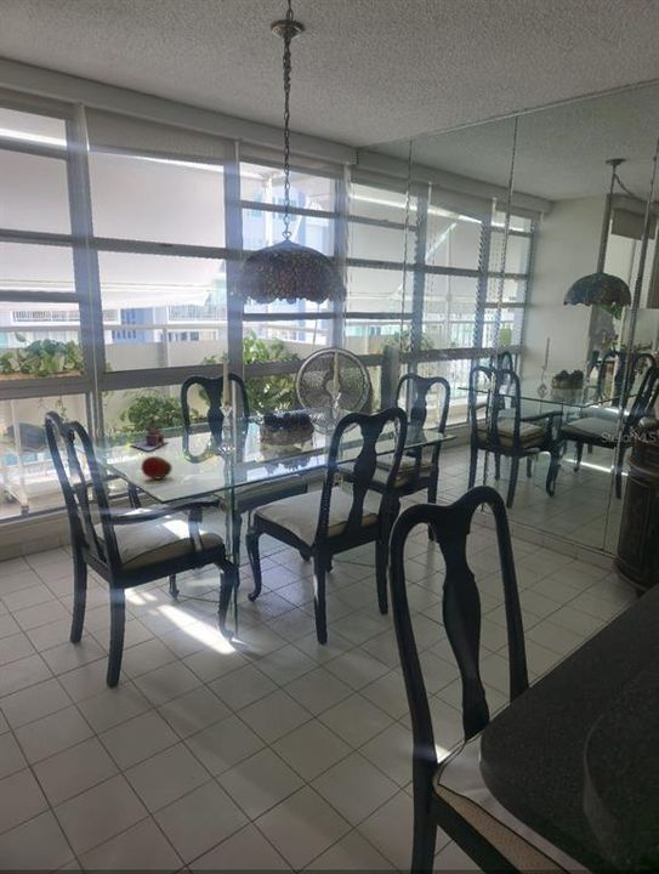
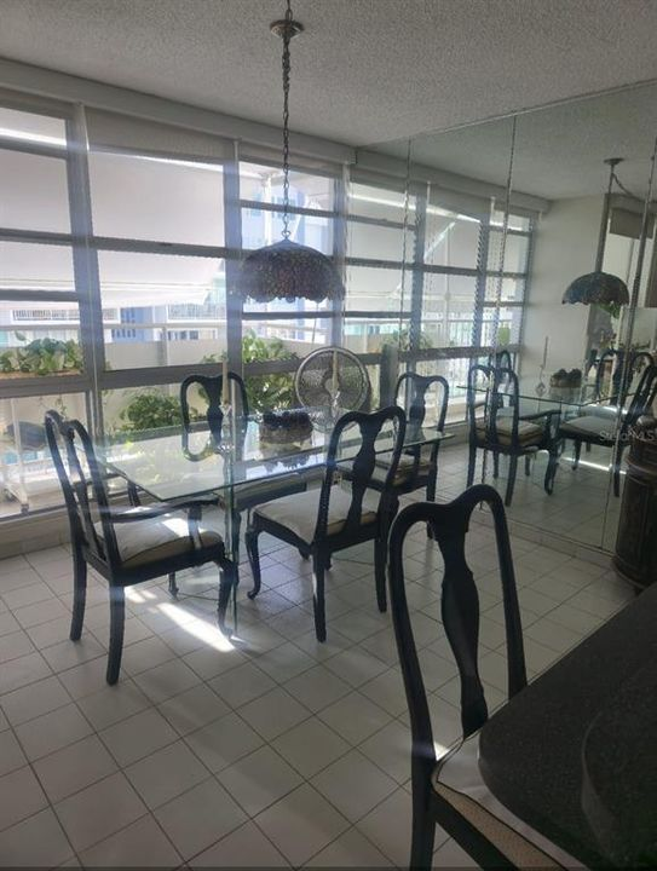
- teapot [129,422,170,453]
- fruit [140,455,174,481]
